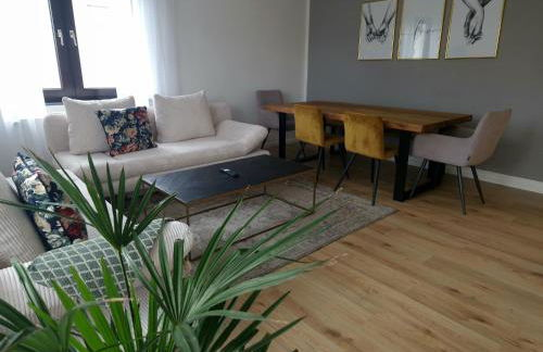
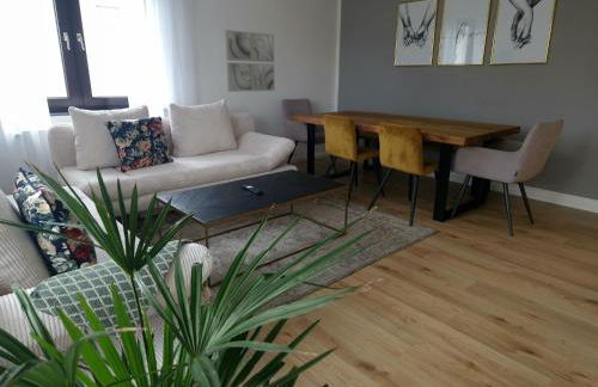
+ wall art [224,29,276,93]
